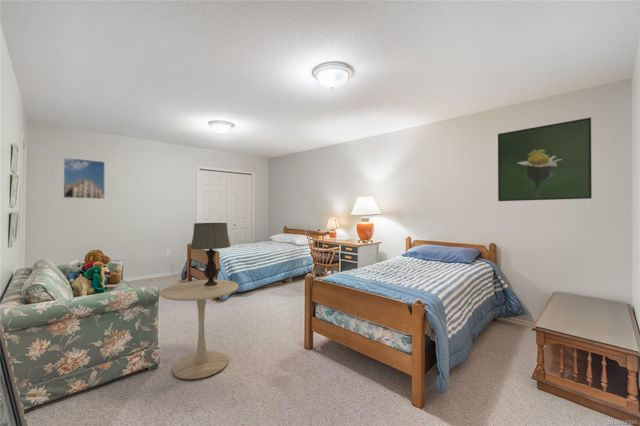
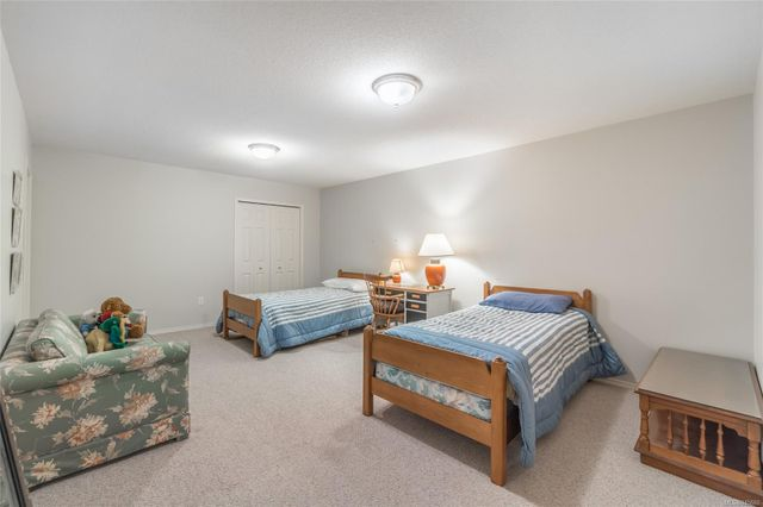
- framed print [497,116,593,202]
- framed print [63,157,106,200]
- side table [159,279,240,380]
- table lamp [189,222,231,286]
